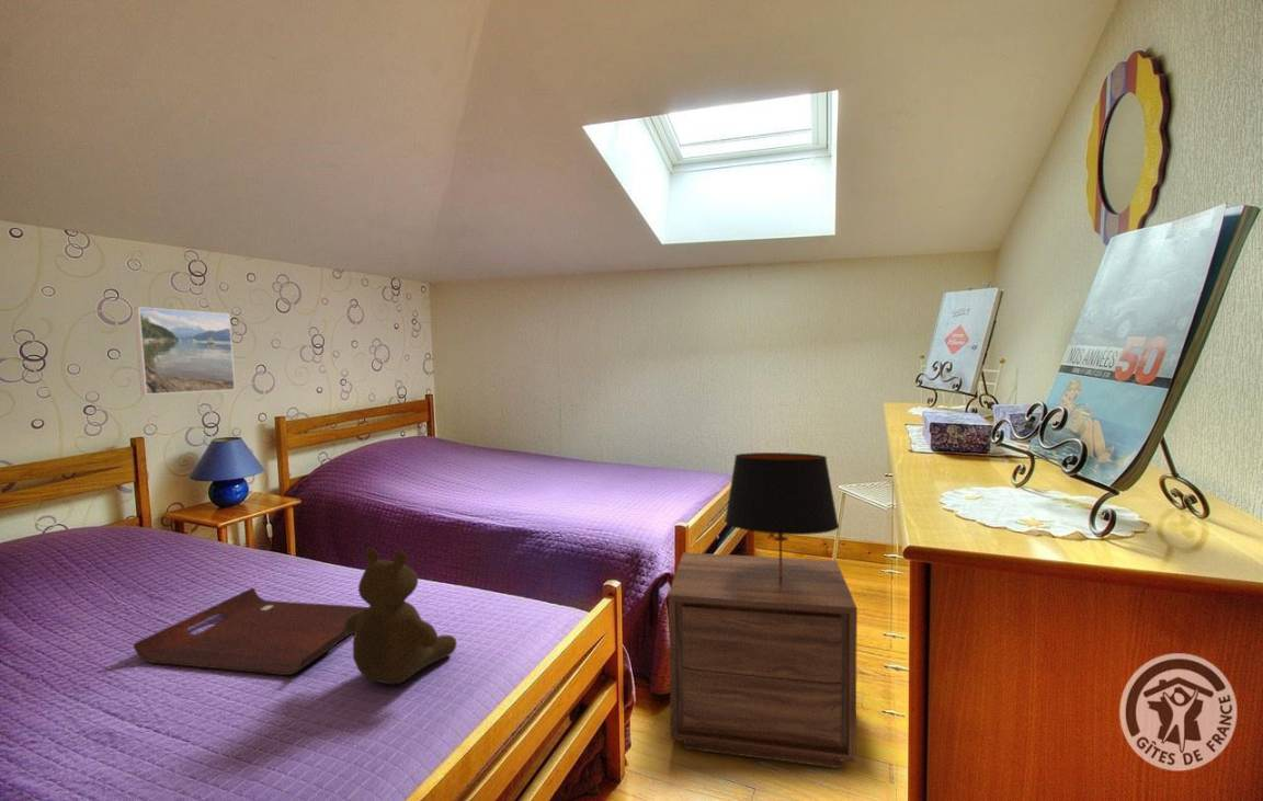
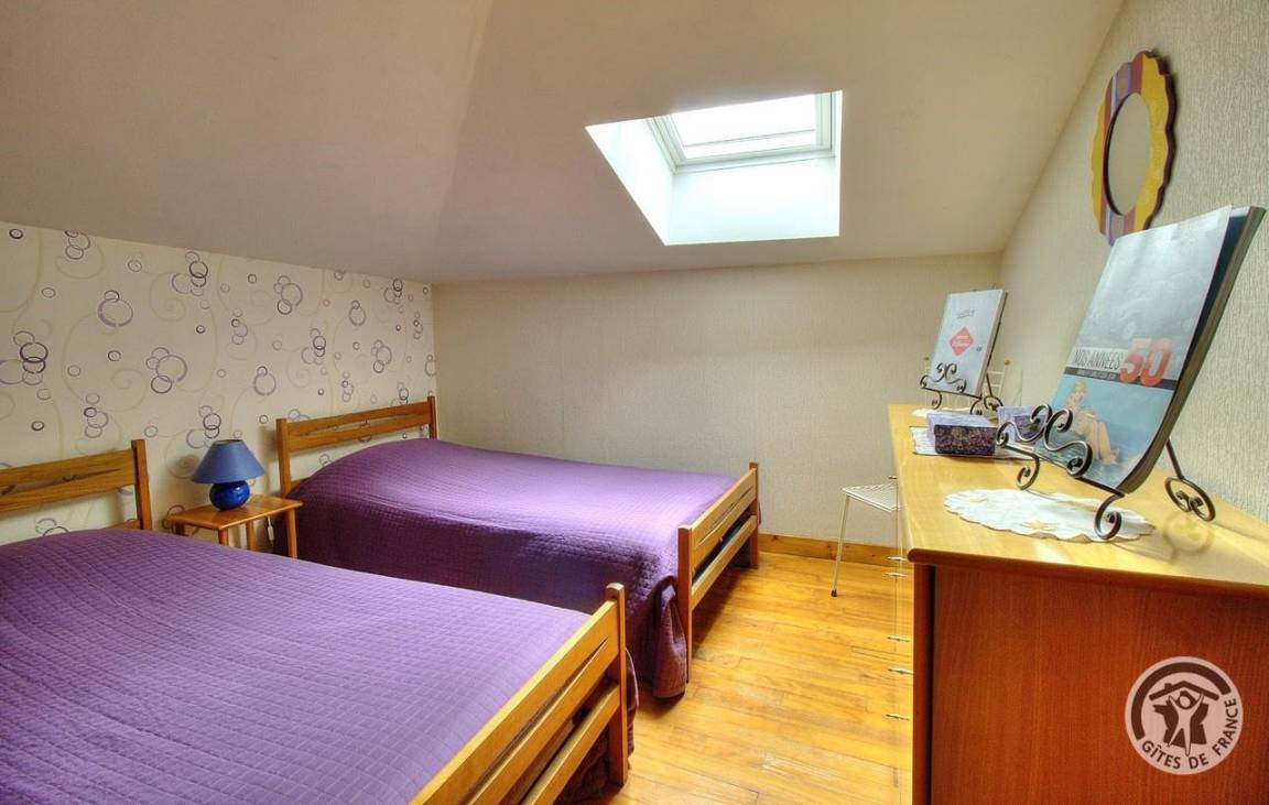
- serving tray [133,587,367,676]
- nightstand [668,551,858,769]
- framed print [133,306,237,396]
- teddy bear [343,547,458,685]
- table lamp [724,451,840,576]
